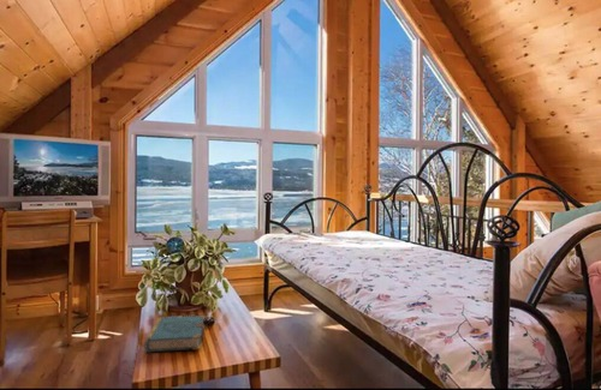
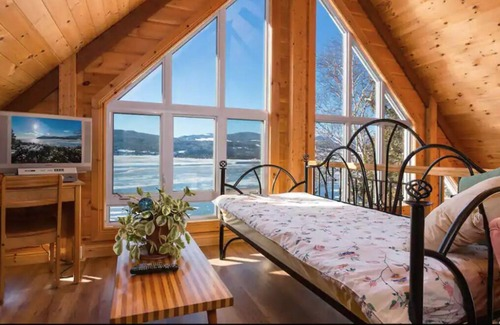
- book [144,314,206,354]
